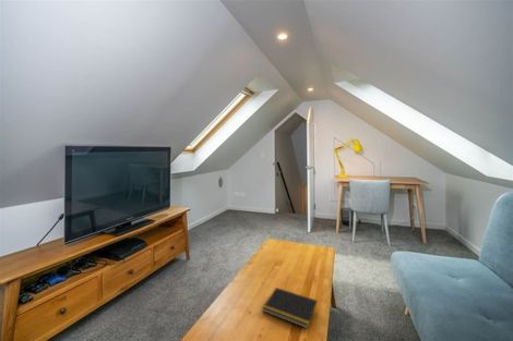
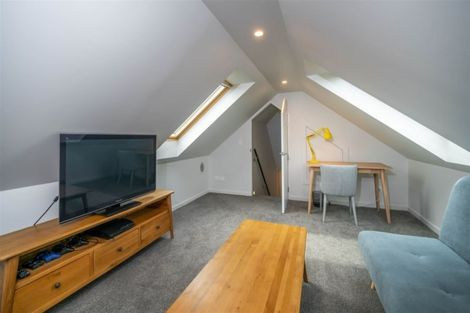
- notepad [261,287,318,329]
